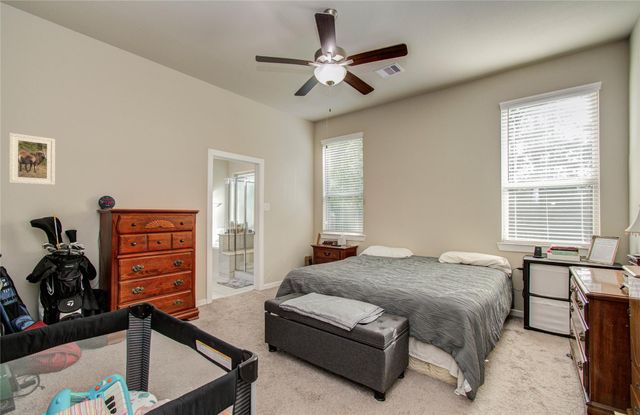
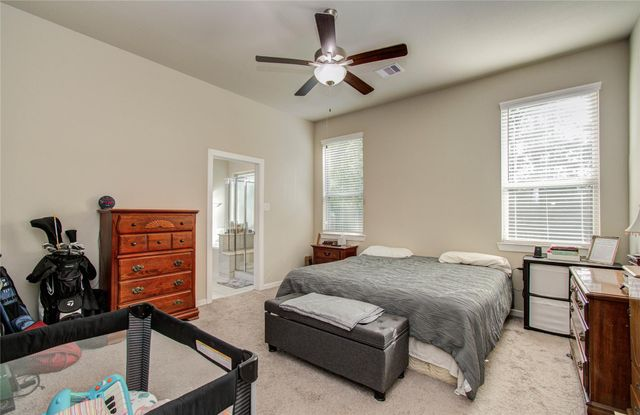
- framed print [8,132,56,186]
